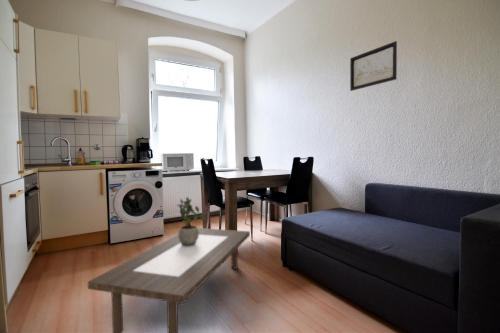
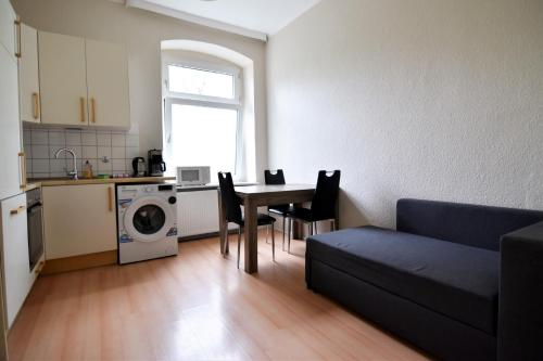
- coffee table [87,227,251,333]
- wall art [349,40,398,92]
- potted plant [176,196,210,246]
